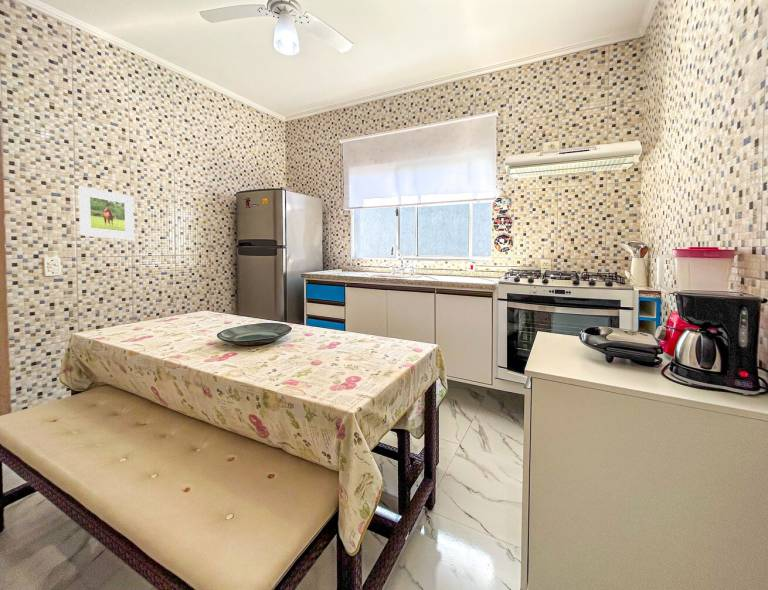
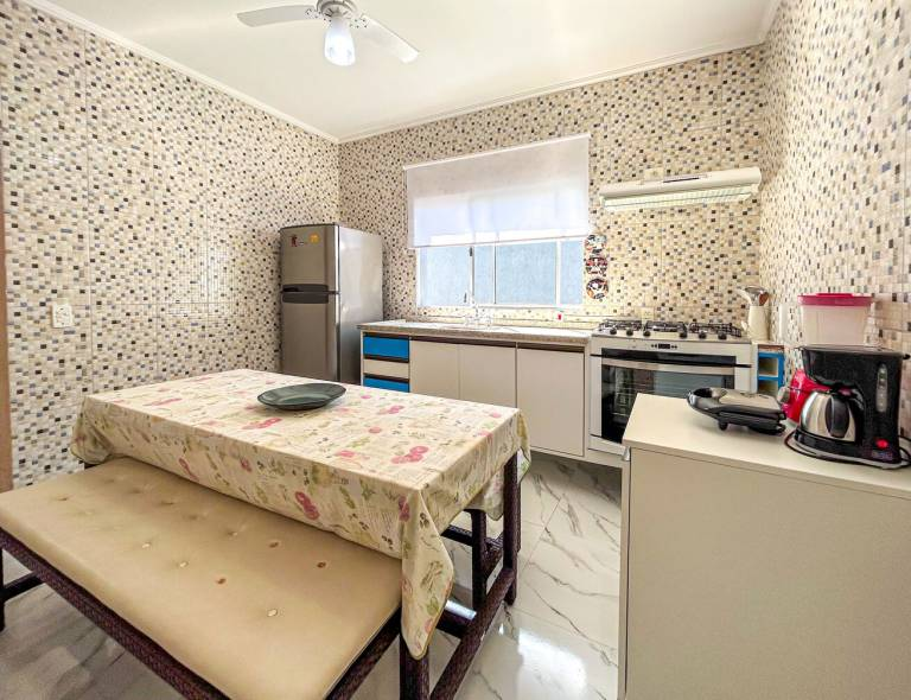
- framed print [77,185,135,241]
